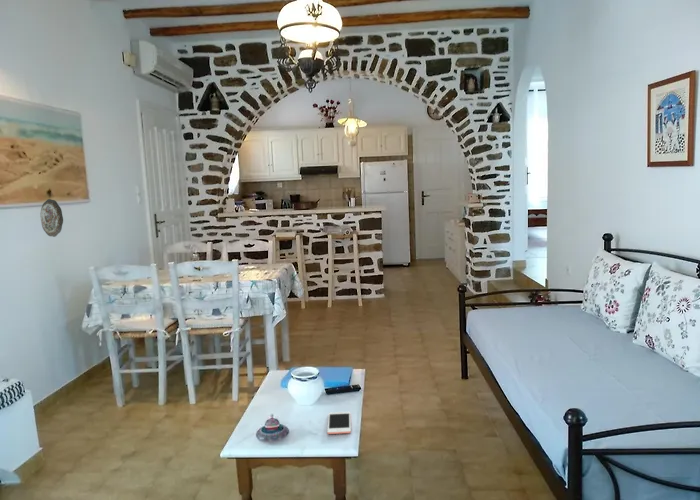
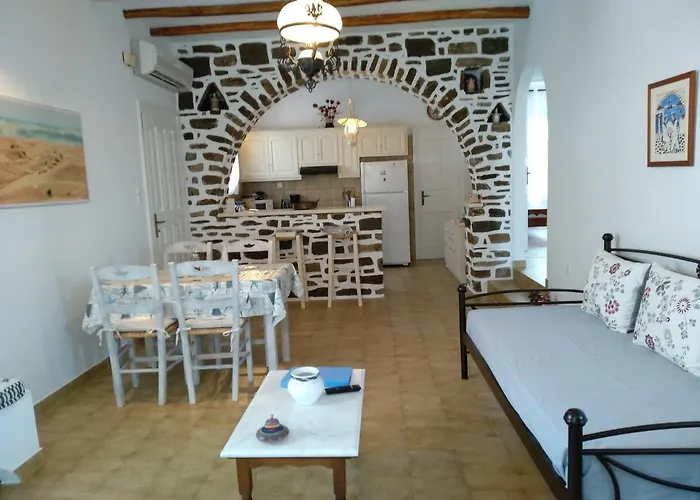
- decorative plate [39,198,64,238]
- cell phone [326,411,352,435]
